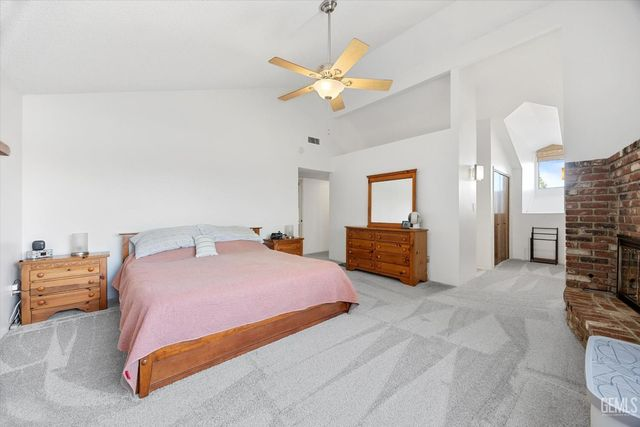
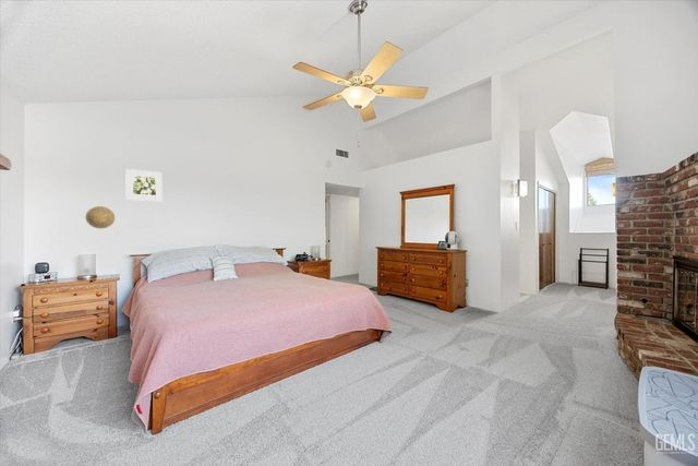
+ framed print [124,168,164,202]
+ decorative plate [85,205,117,229]
